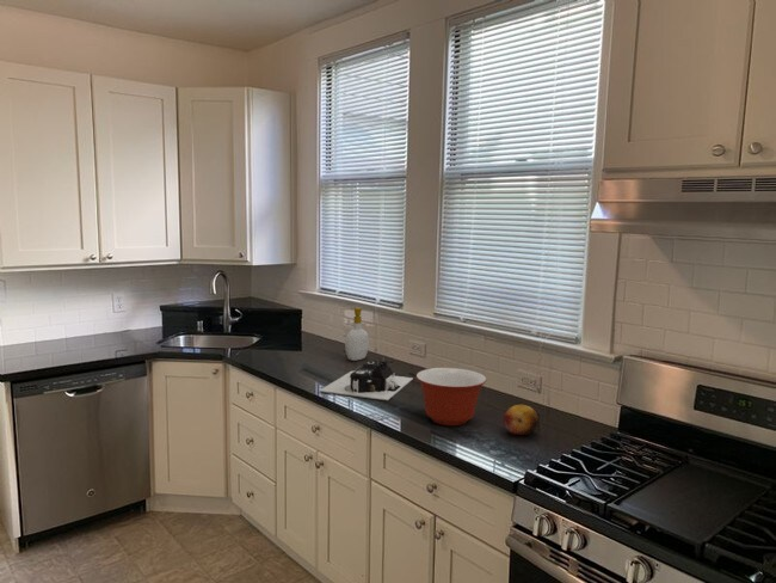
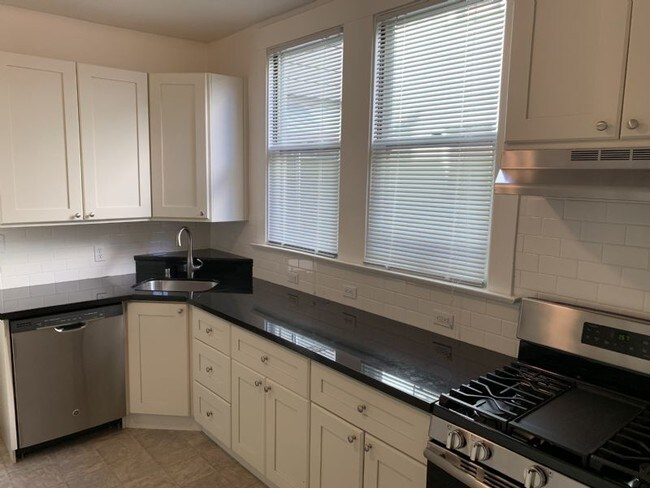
- mixing bowl [415,367,487,426]
- soap bottle [344,307,370,362]
- architectural model [319,358,414,401]
- fruit [503,404,540,436]
